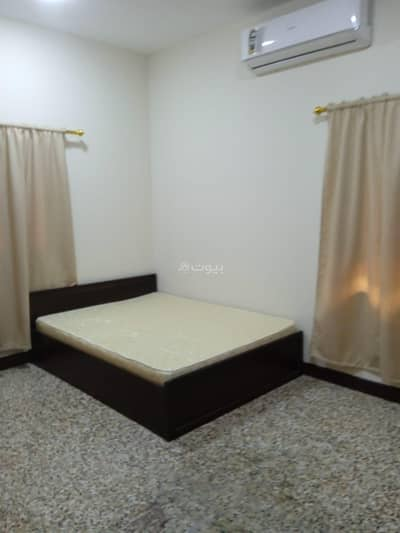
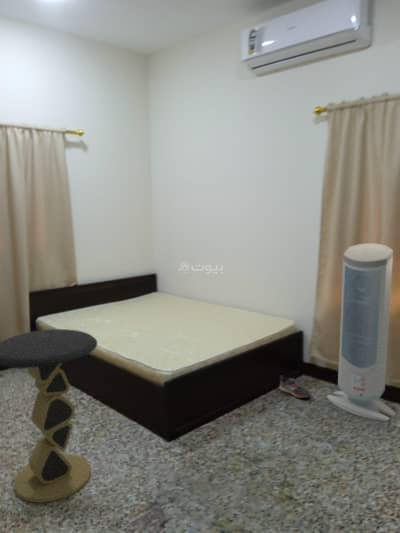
+ shoe [278,375,312,399]
+ side table [0,328,98,504]
+ air purifier [326,242,397,422]
